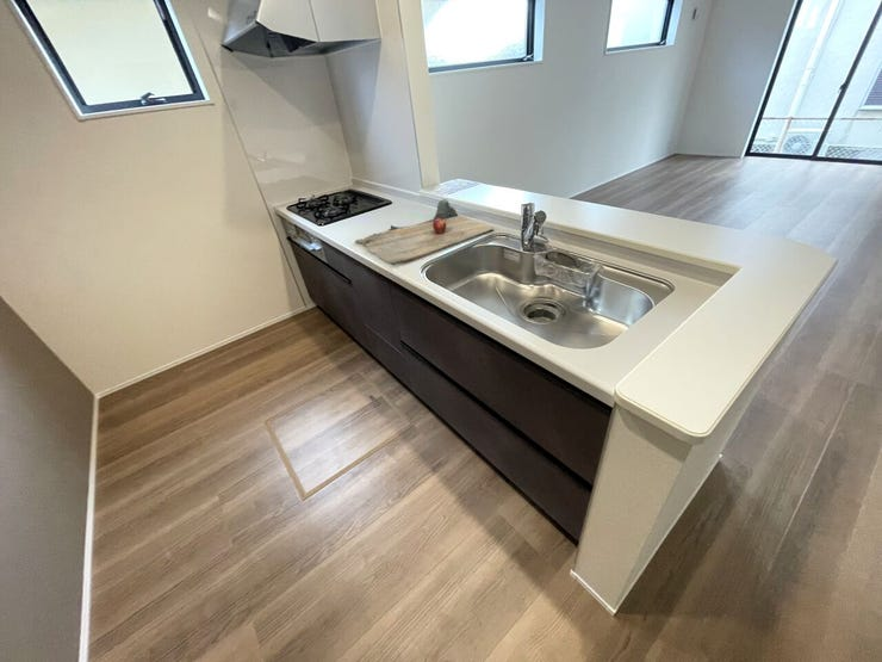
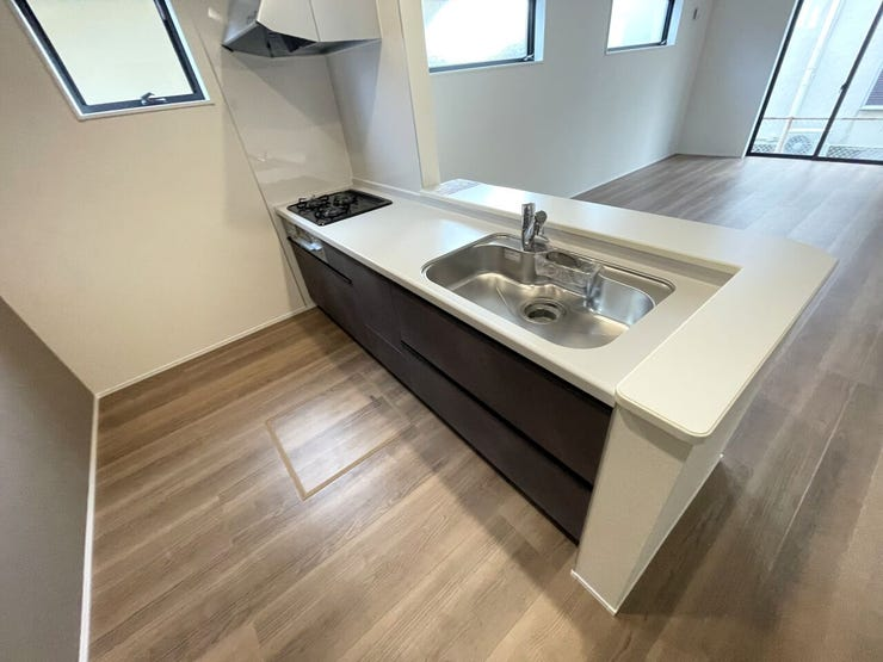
- cutting board [354,198,496,266]
